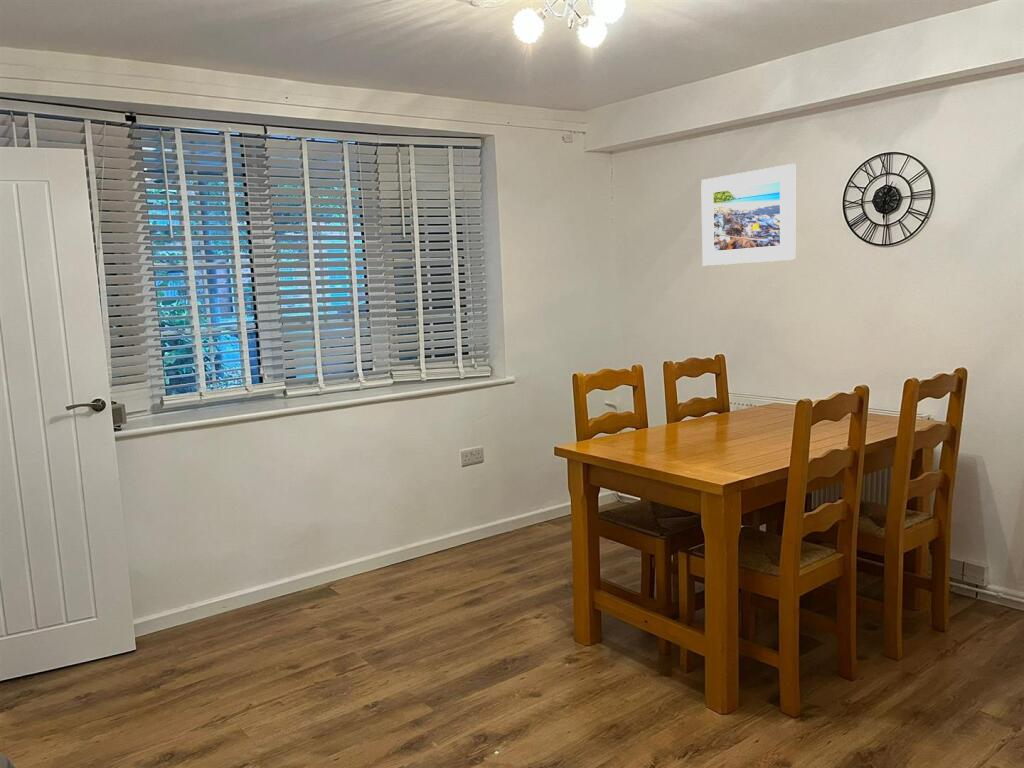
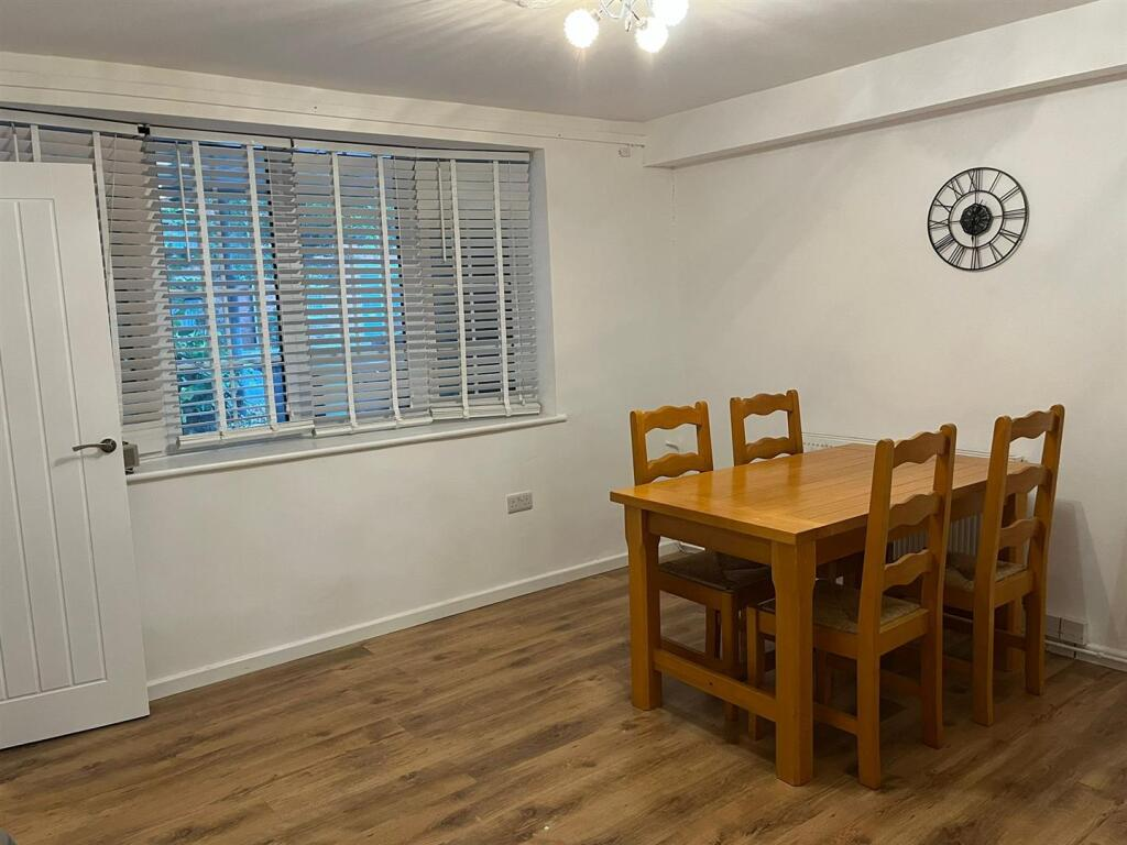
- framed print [700,163,796,267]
